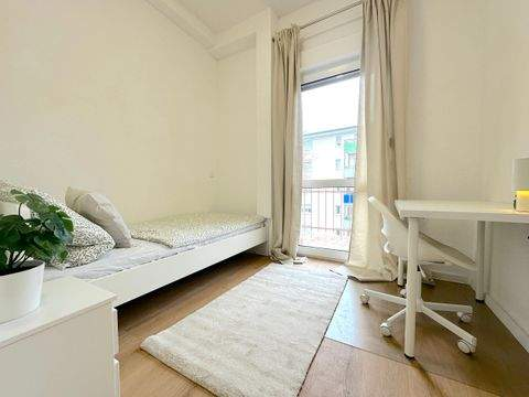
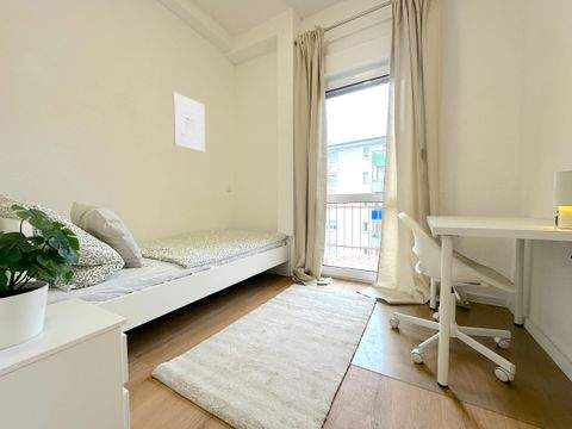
+ wall art [173,91,206,153]
